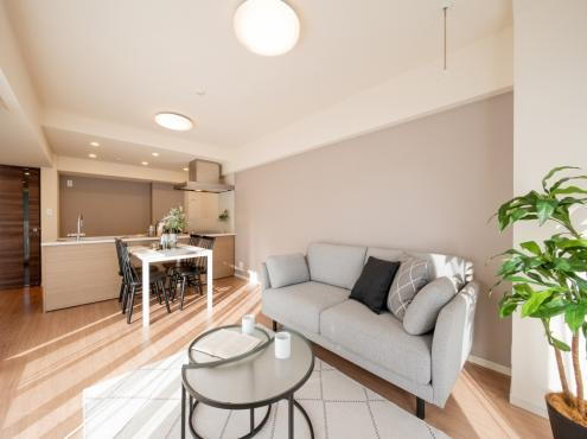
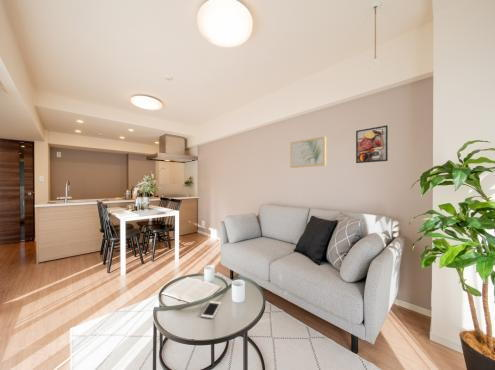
+ cell phone [200,300,222,319]
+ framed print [355,124,389,164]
+ wall art [290,135,327,169]
